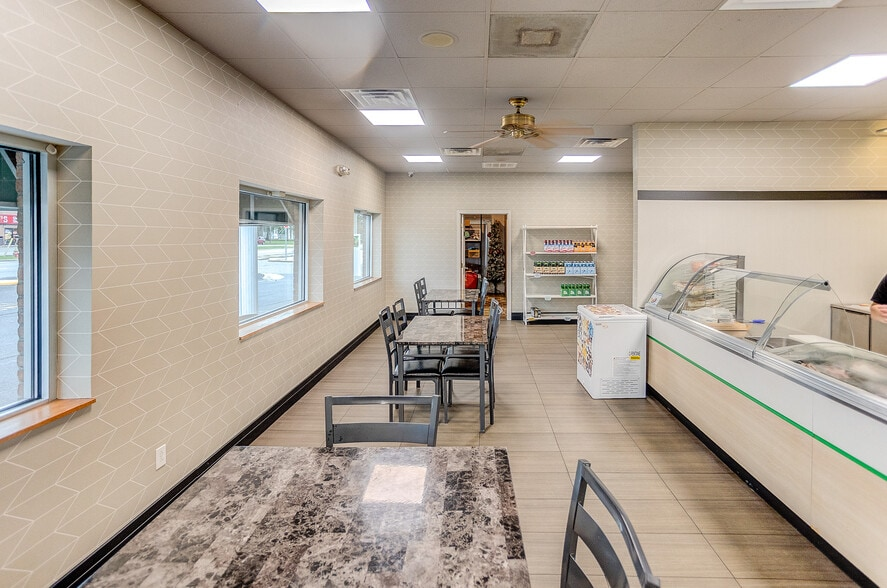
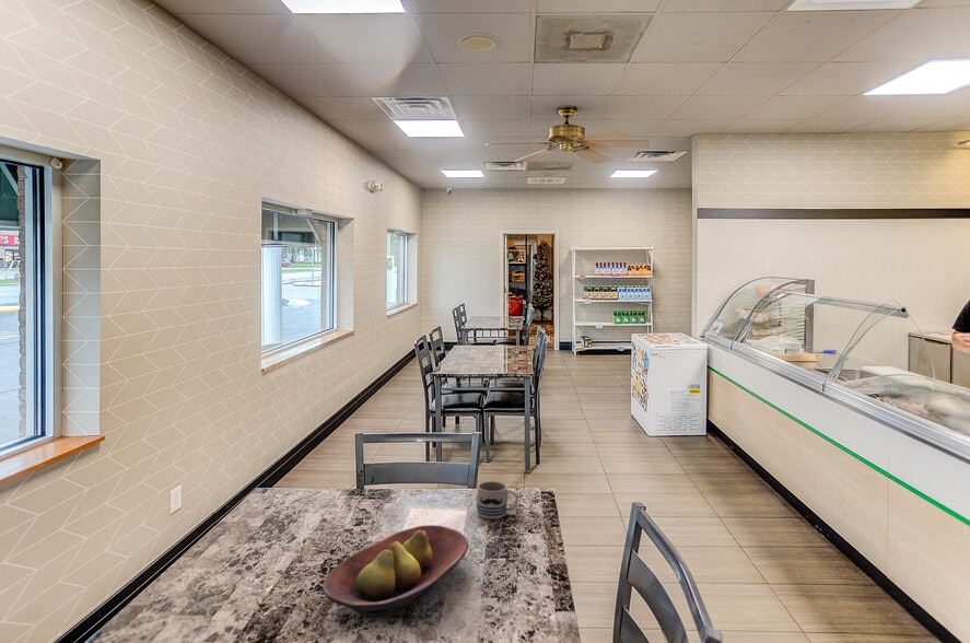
+ mug [476,480,518,519]
+ fruit bowl [322,524,469,619]
